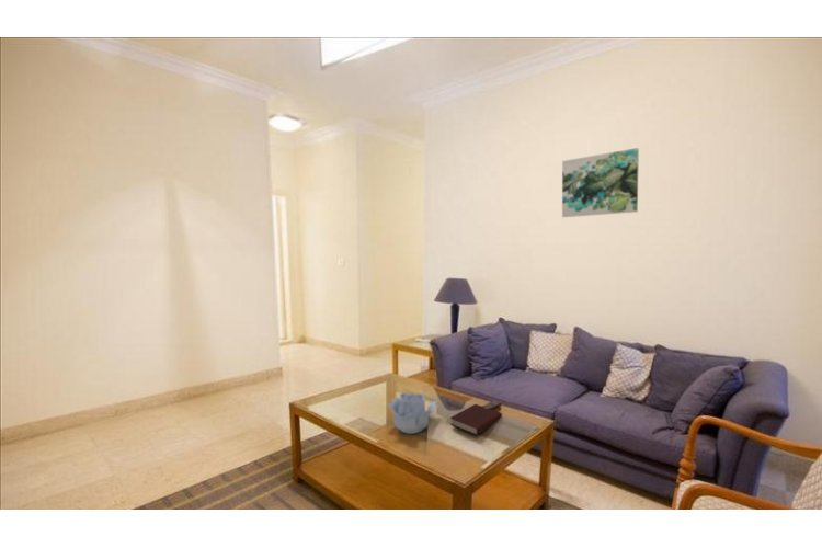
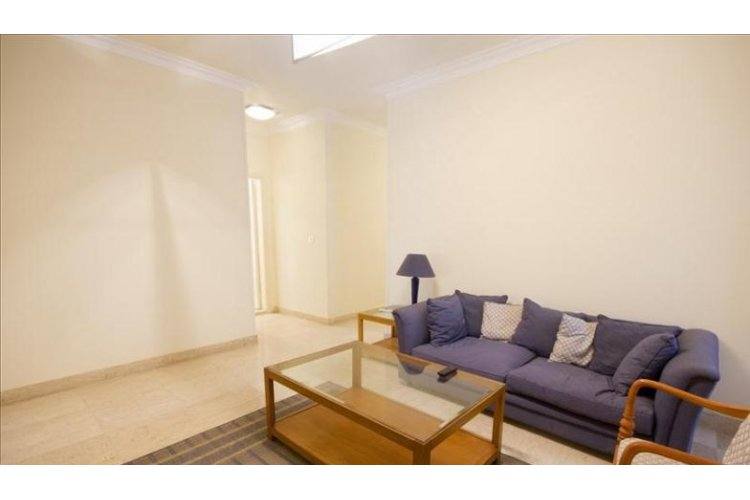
- wall art [561,147,640,218]
- book [449,403,503,436]
- decorative bowl [385,391,438,435]
